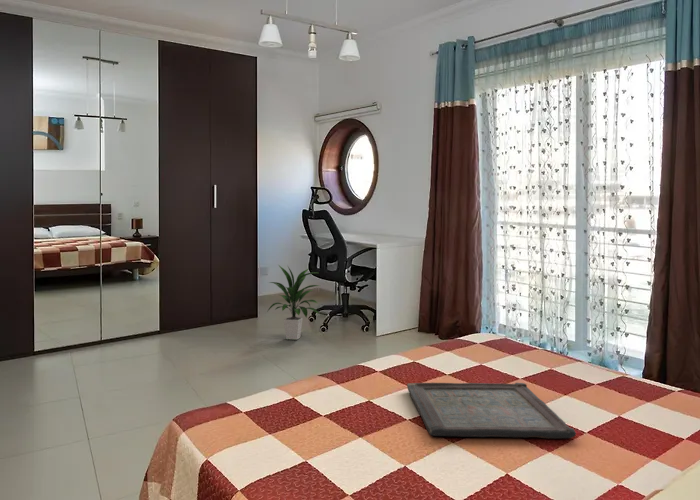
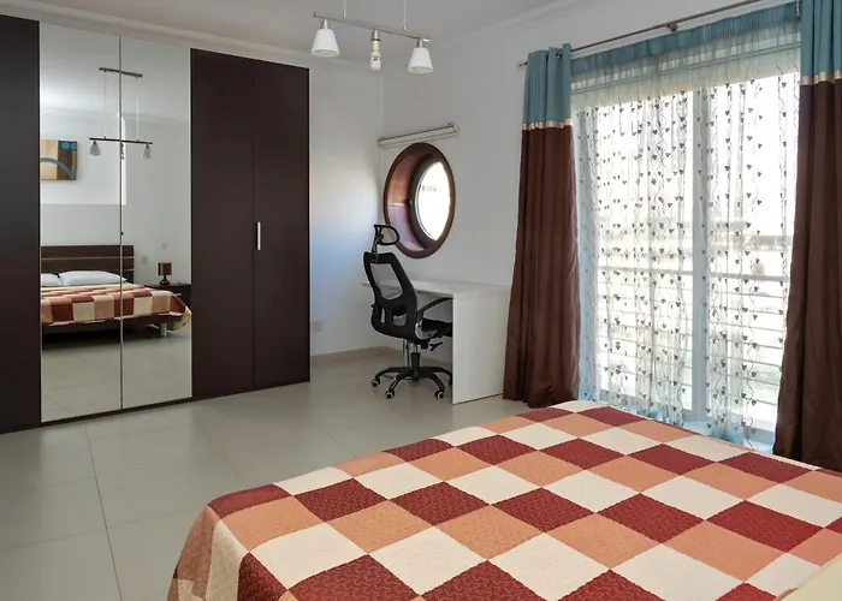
- serving tray [406,382,577,439]
- indoor plant [266,264,320,341]
